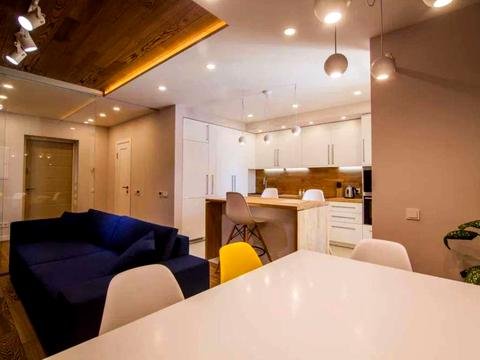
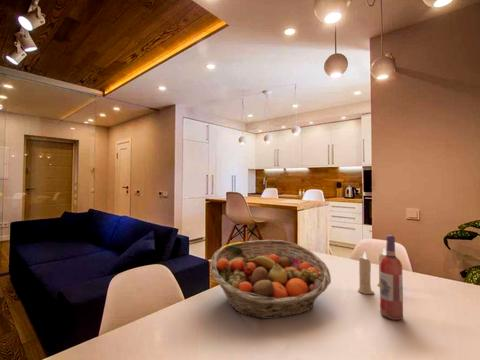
+ fruit basket [210,239,332,320]
+ candle [357,247,386,295]
+ wine bottle [379,234,404,321]
